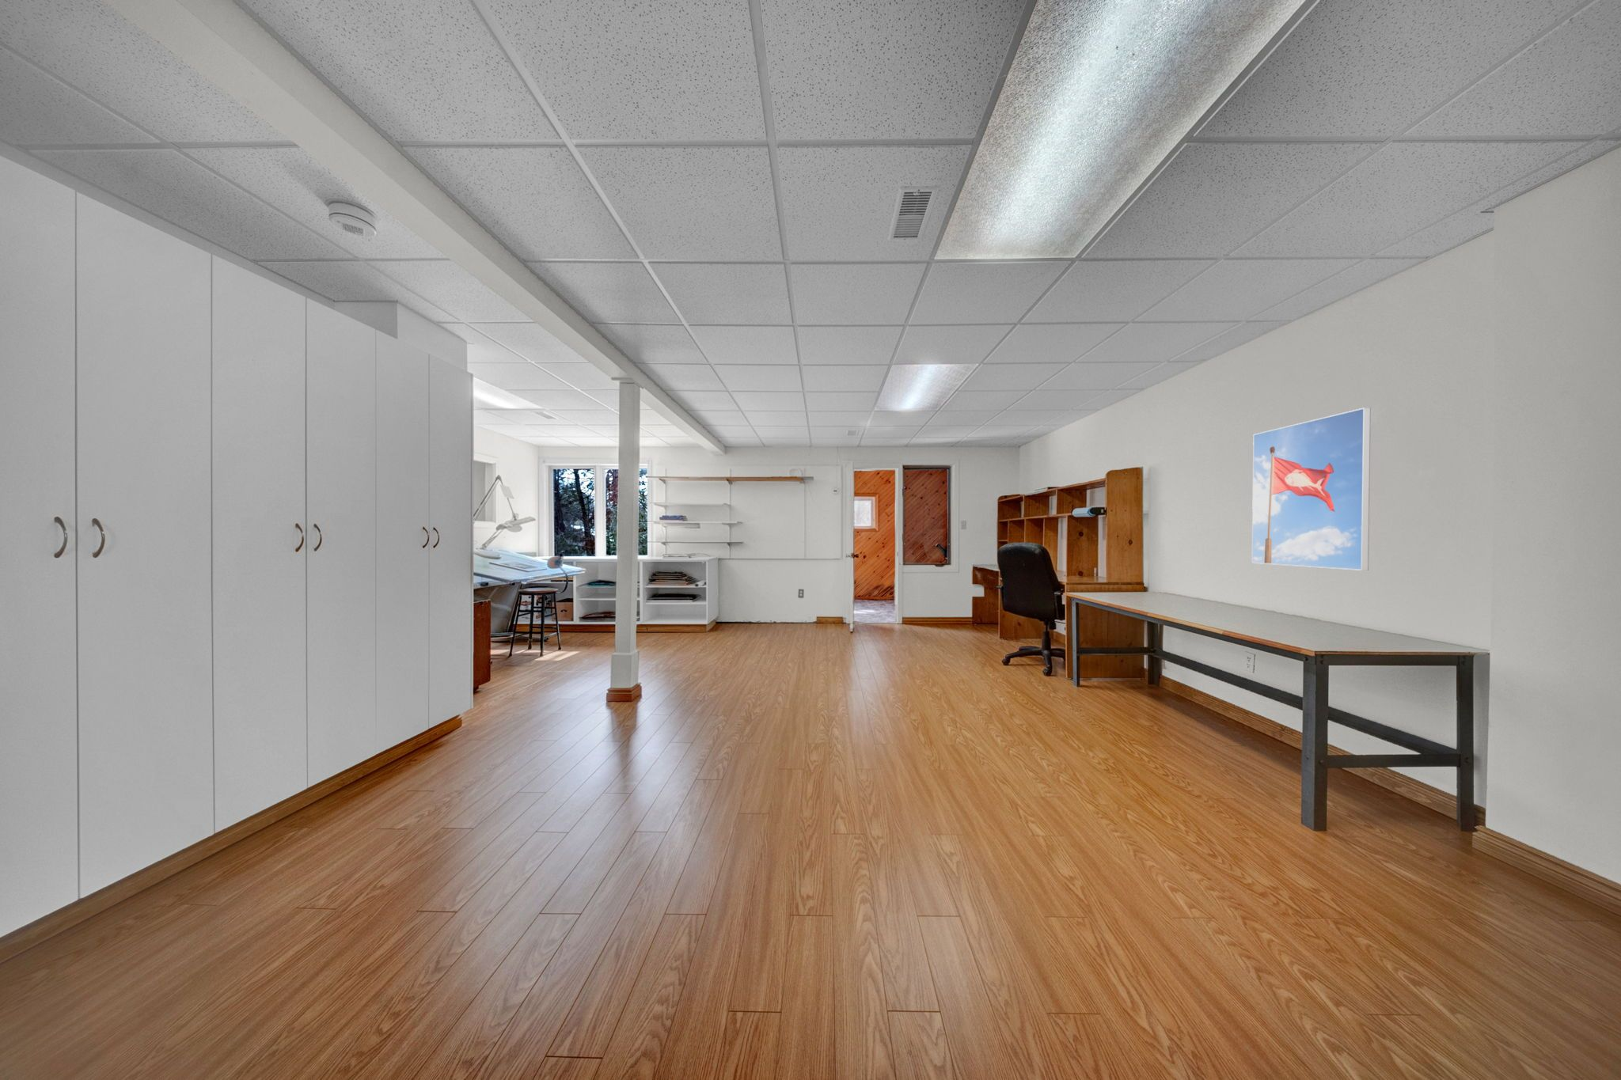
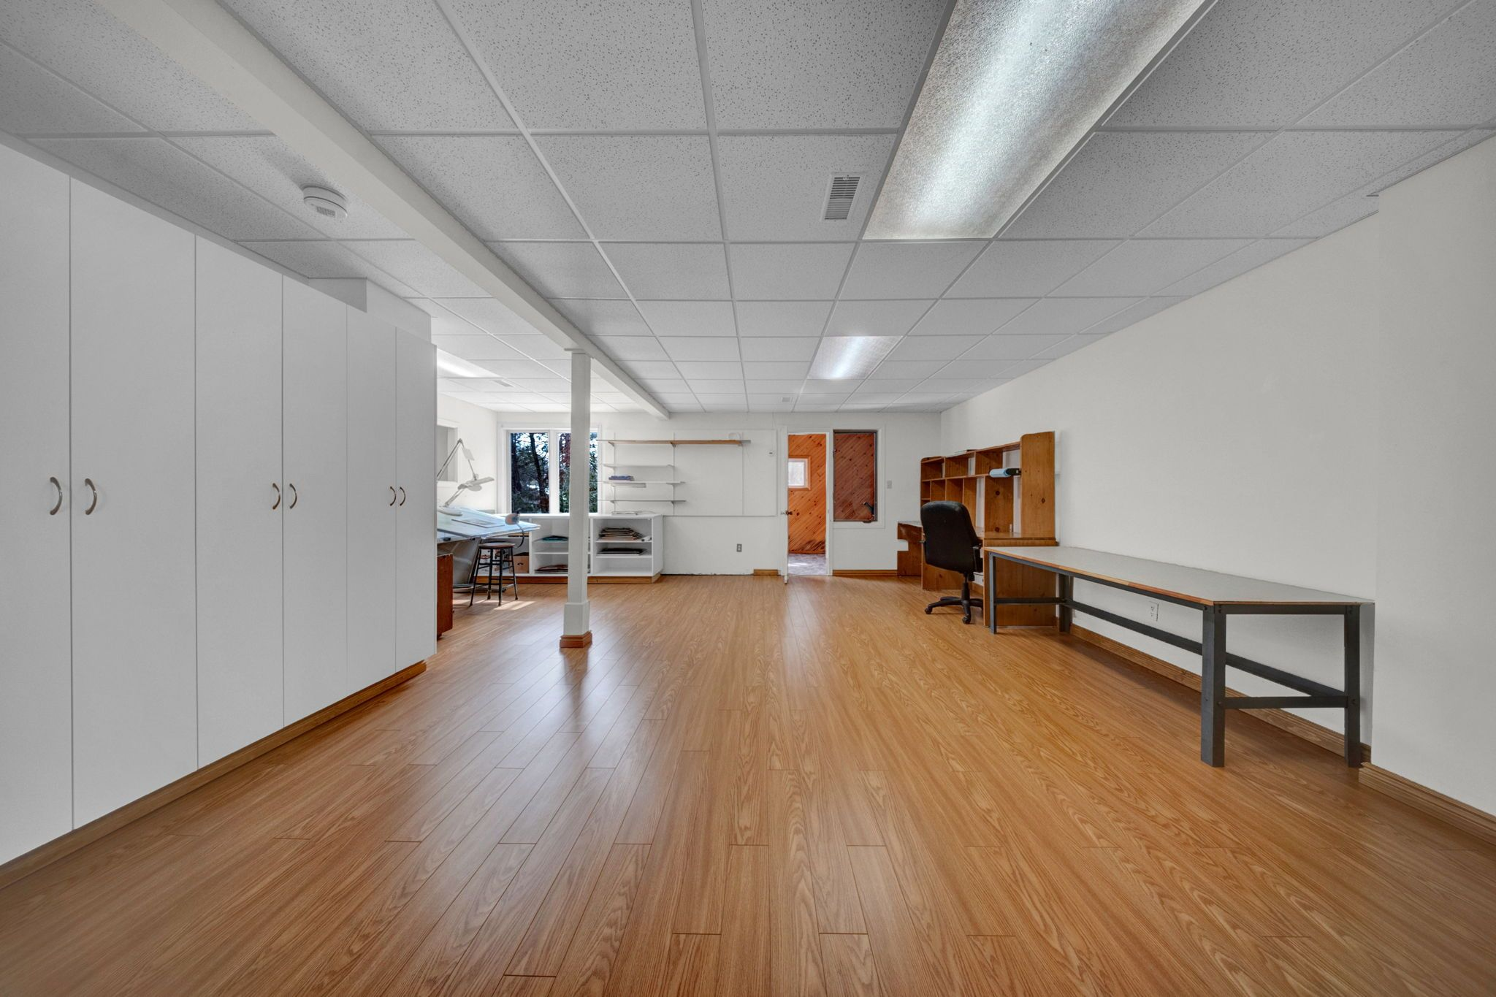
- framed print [1251,406,1372,571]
